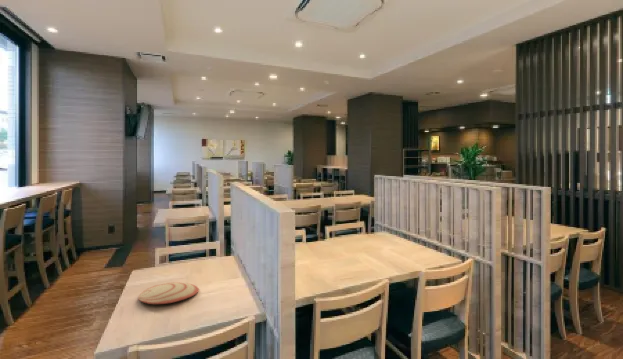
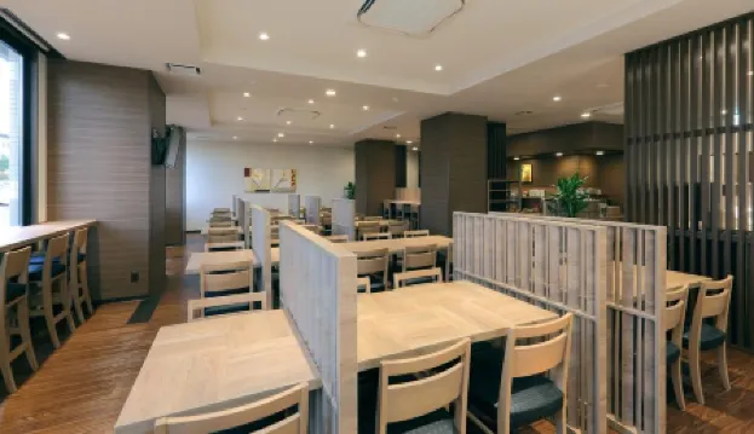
- plate [137,281,199,305]
